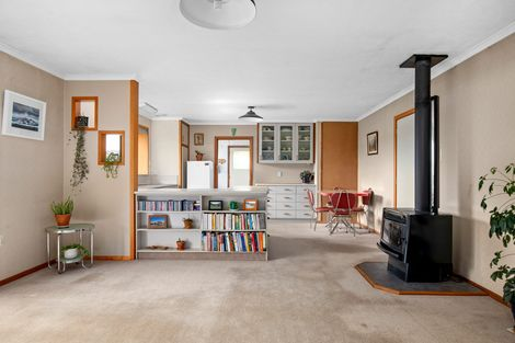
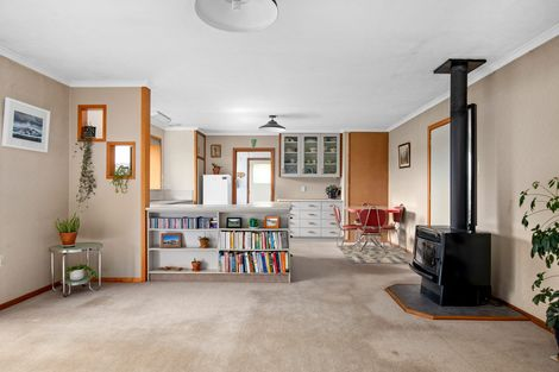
+ rug [337,244,414,265]
